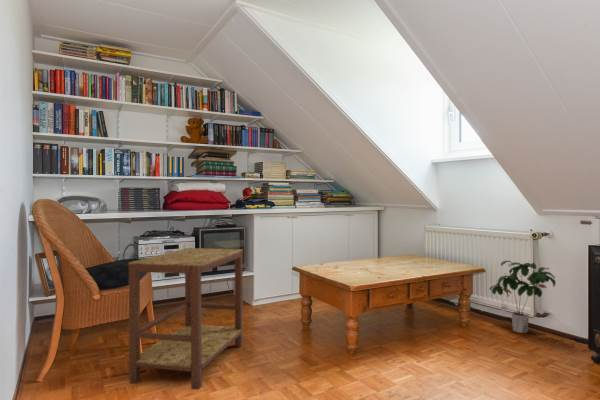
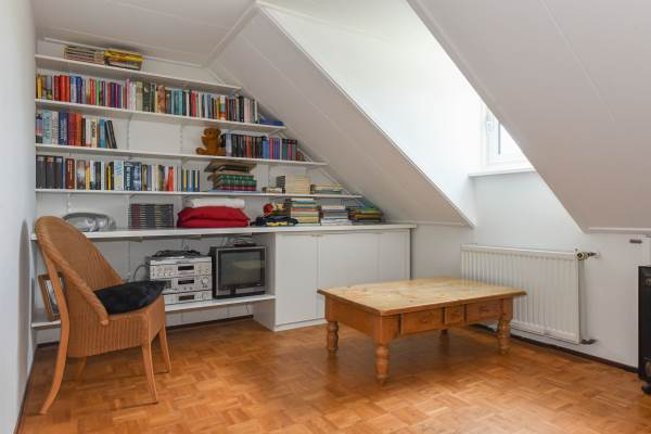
- side table [127,247,244,391]
- potted plant [489,260,557,334]
